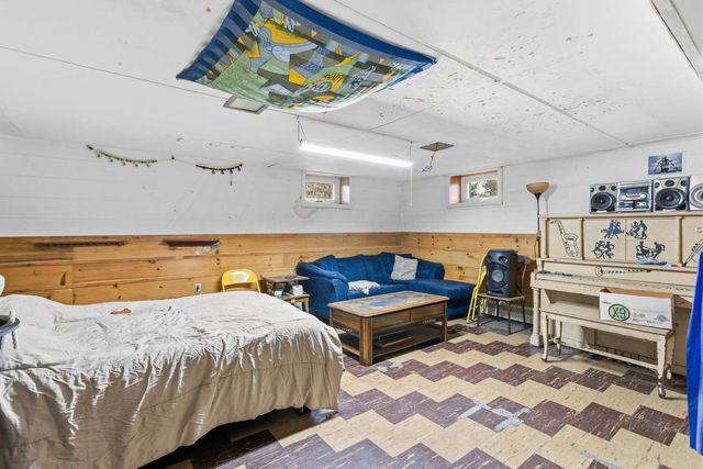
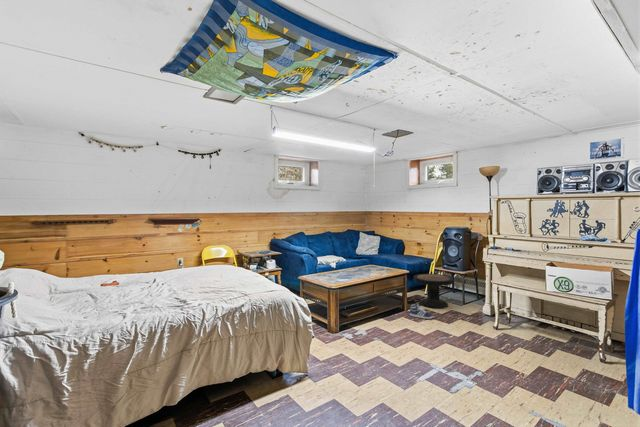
+ side table [413,273,455,309]
+ sneaker [409,302,435,320]
